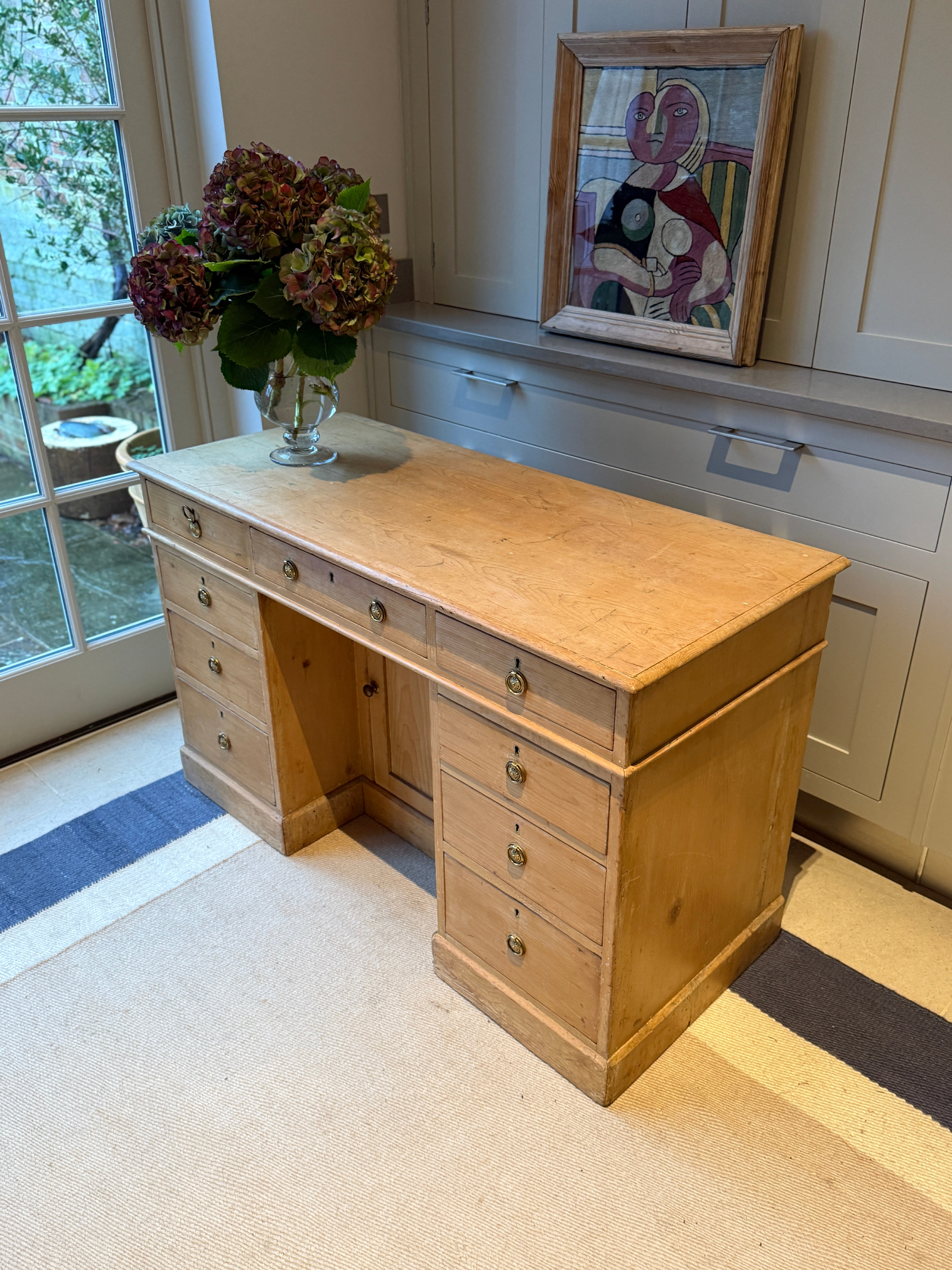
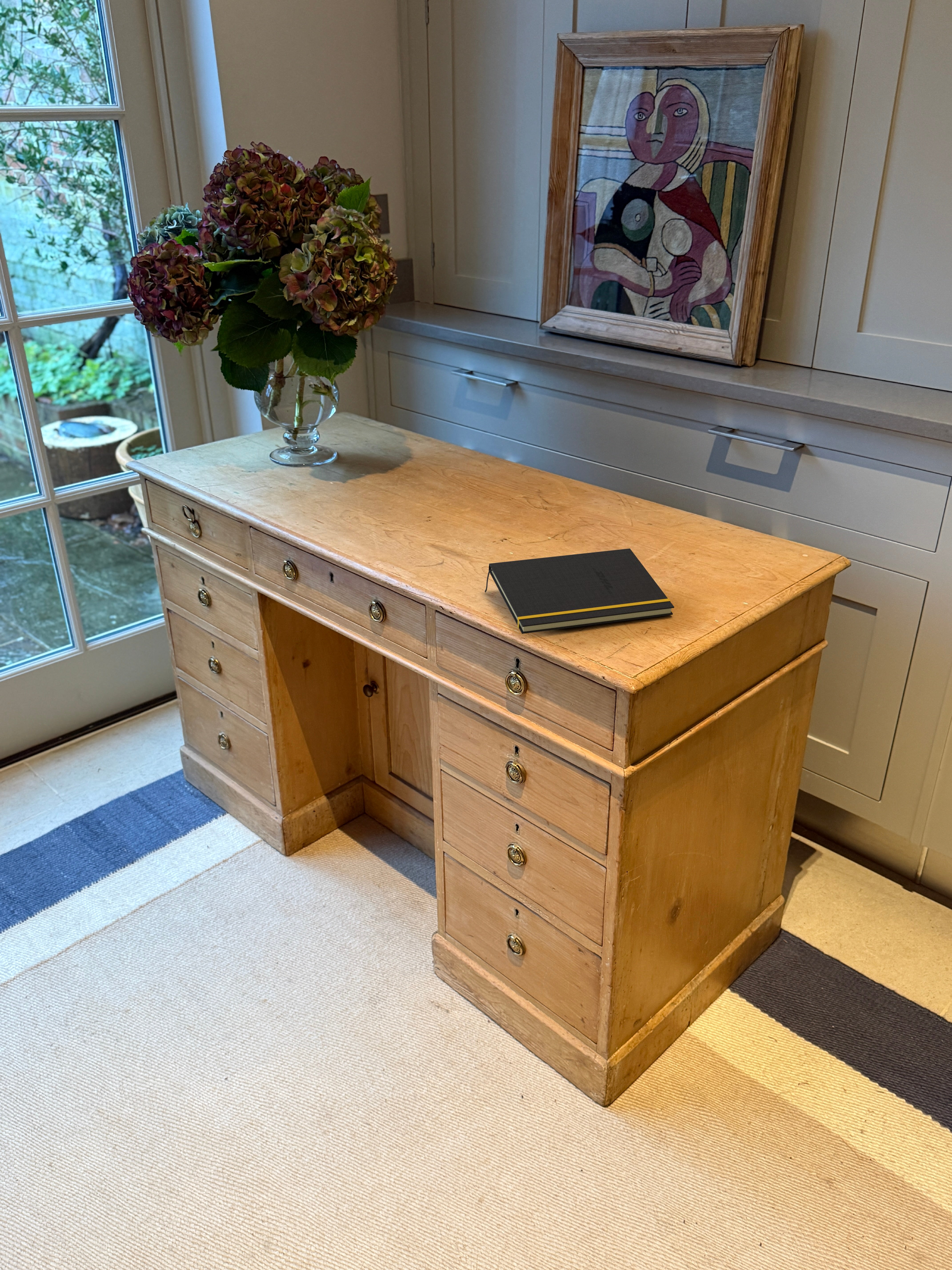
+ notepad [484,548,674,634]
